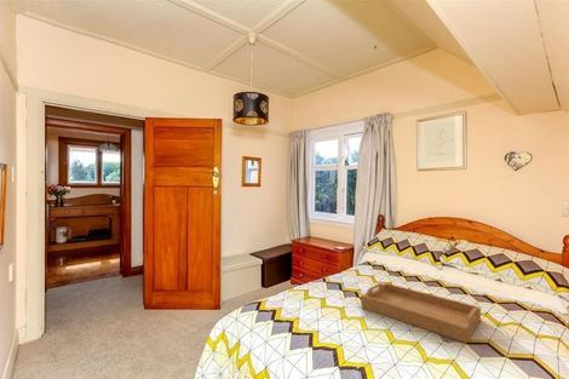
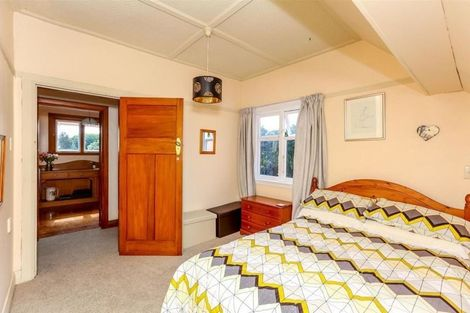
- serving tray [361,281,482,344]
